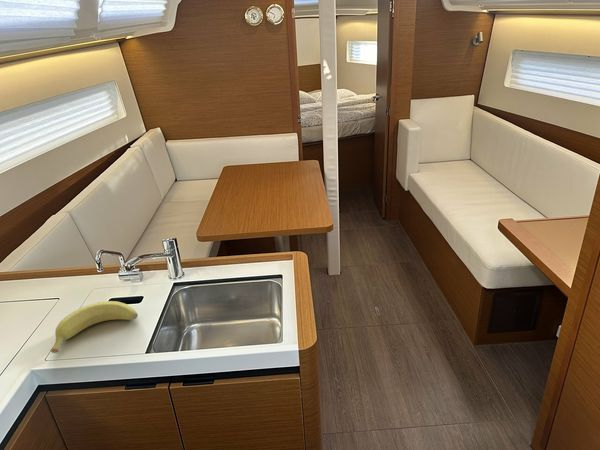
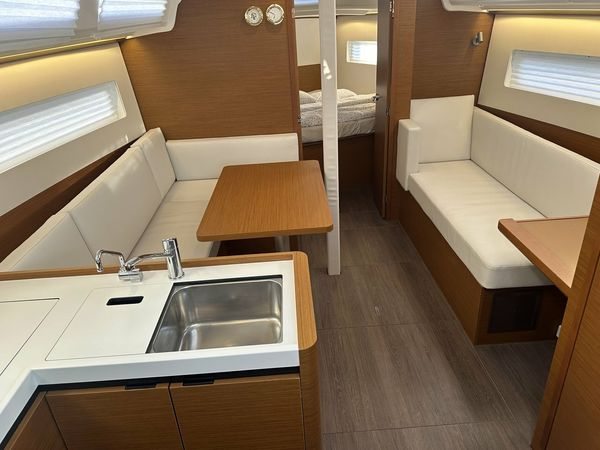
- banana [50,300,139,354]
